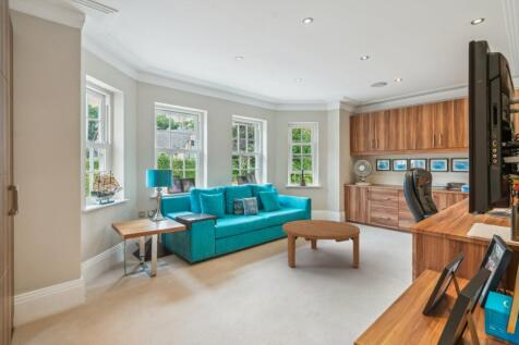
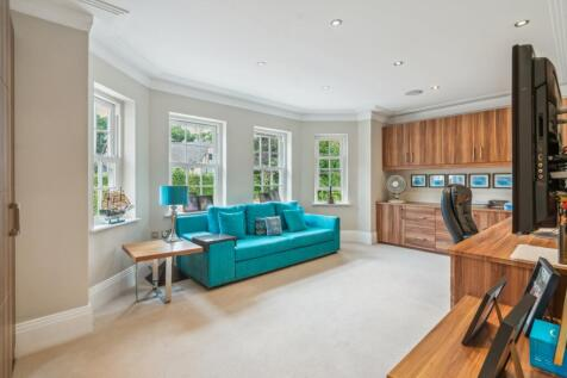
- coffee table [281,219,361,268]
